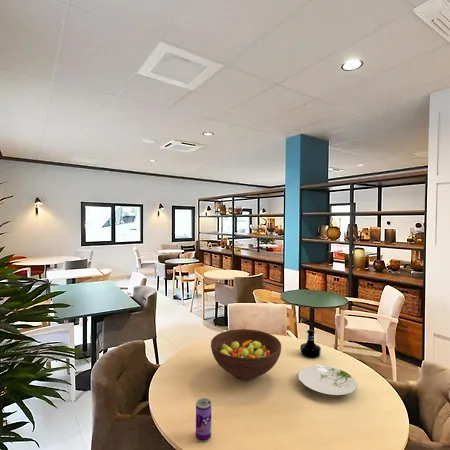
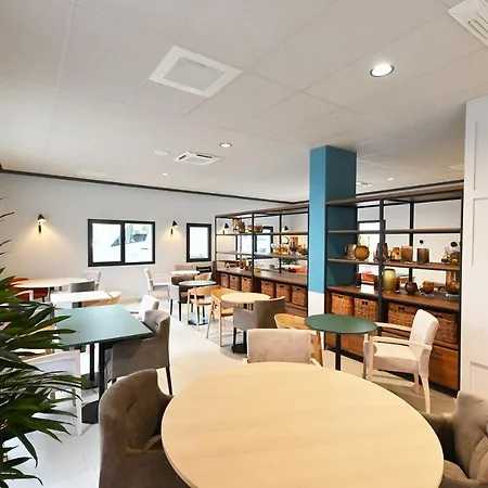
- tequila bottle [299,329,322,359]
- beverage can [195,397,213,443]
- plate [297,364,358,397]
- fruit bowl [210,328,282,381]
